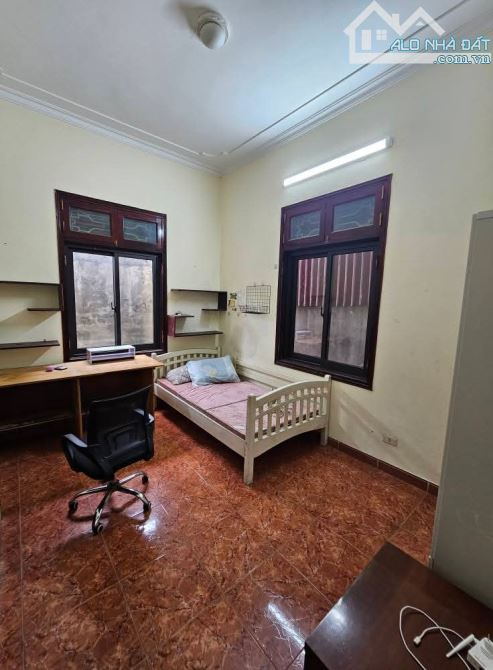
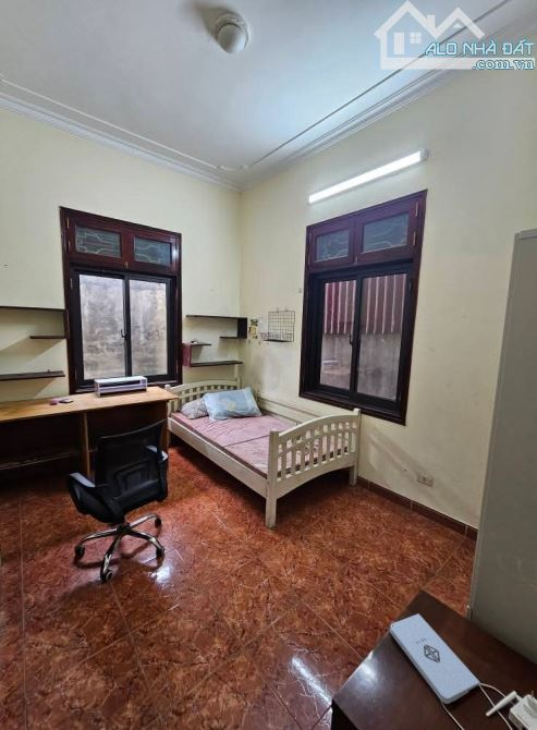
+ notepad [389,612,480,705]
